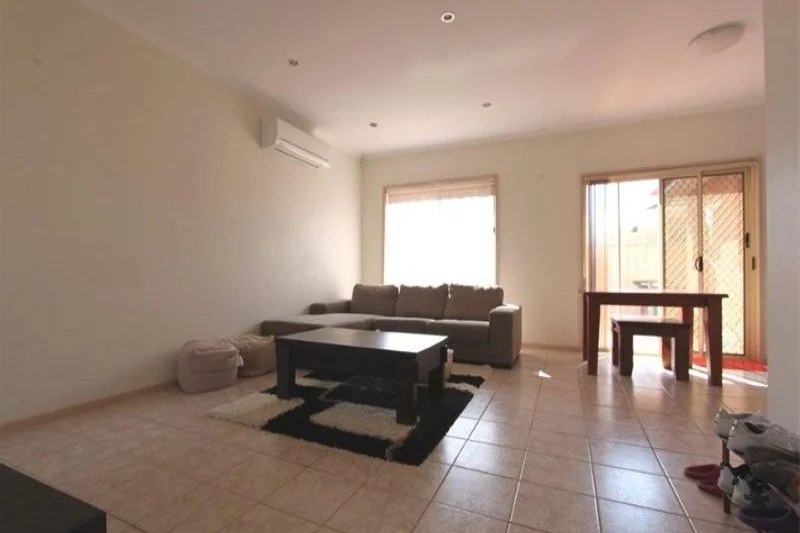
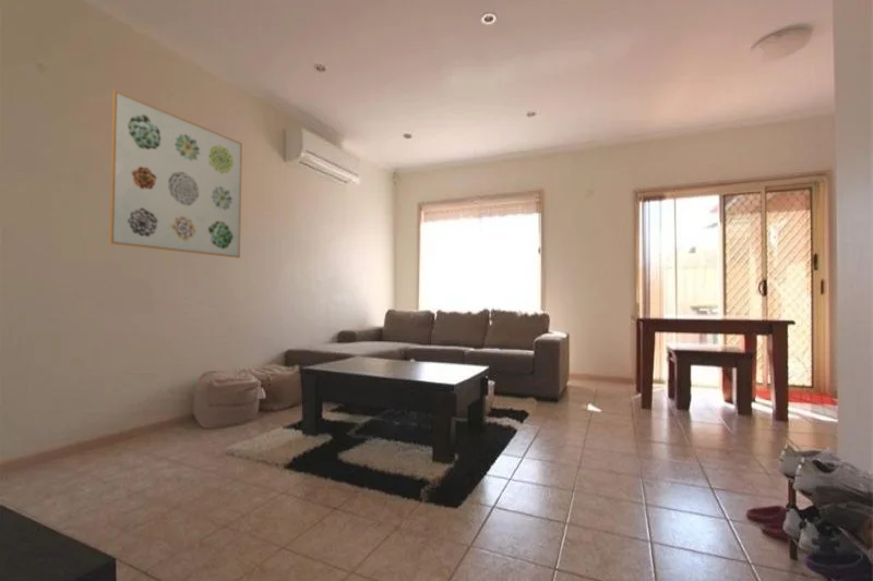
+ wall art [109,89,243,259]
